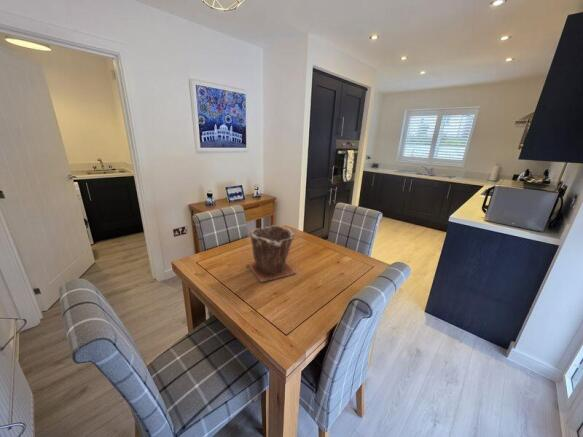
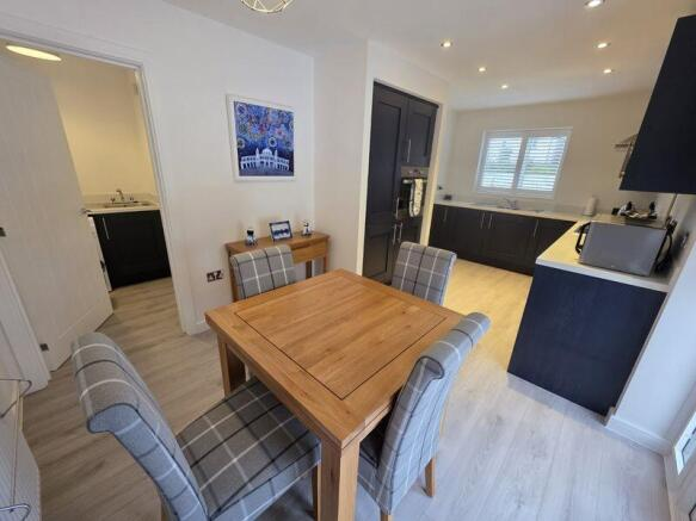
- plant pot [246,224,298,283]
